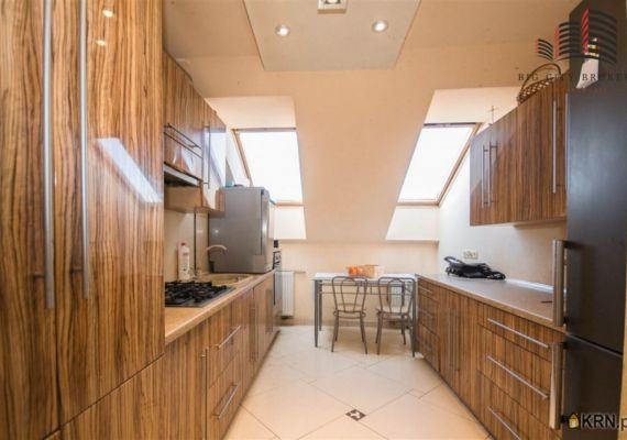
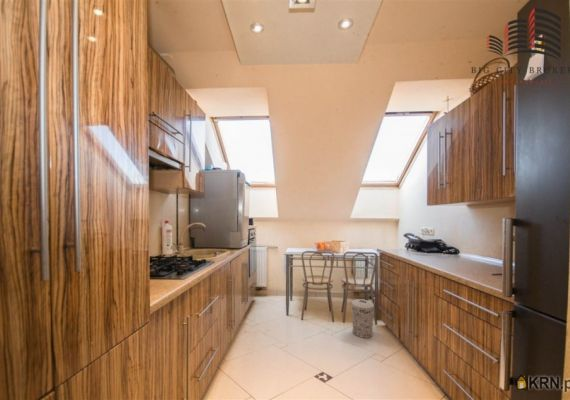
+ trash can [350,298,375,339]
